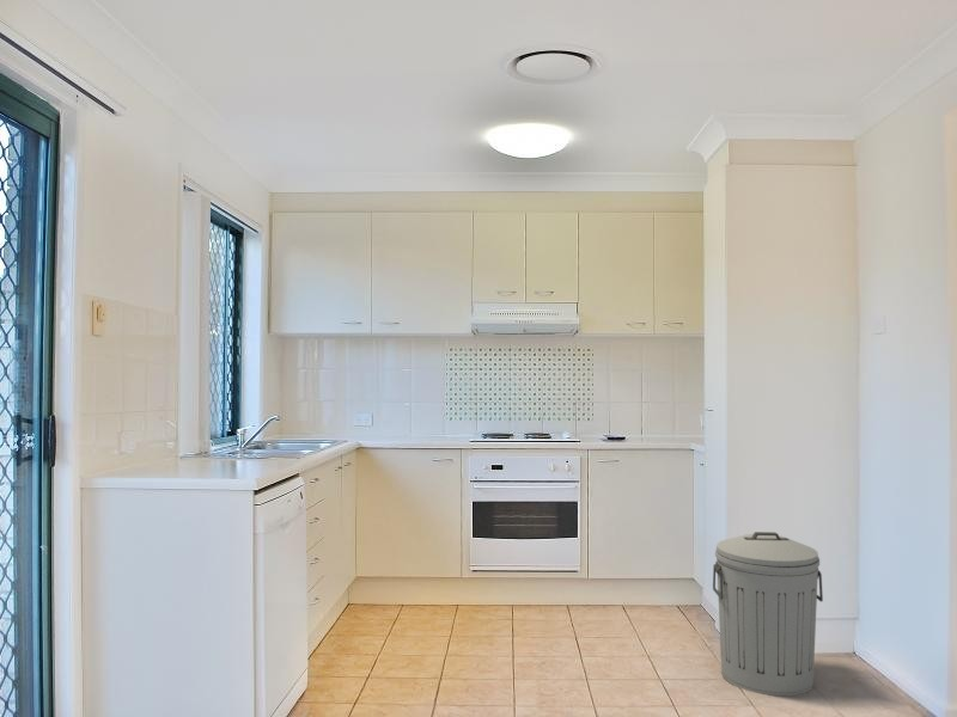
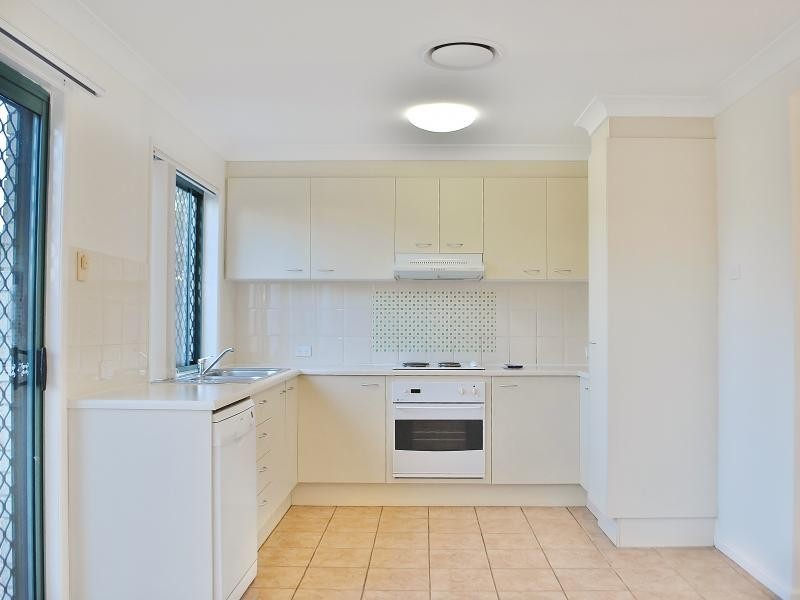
- trash can [712,531,824,697]
